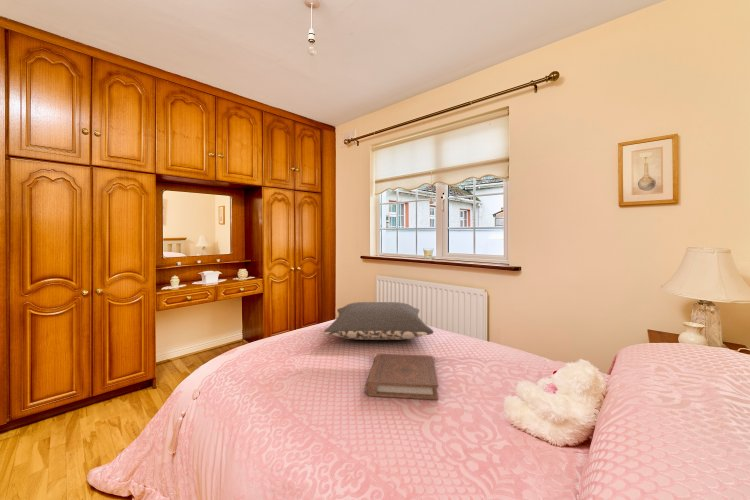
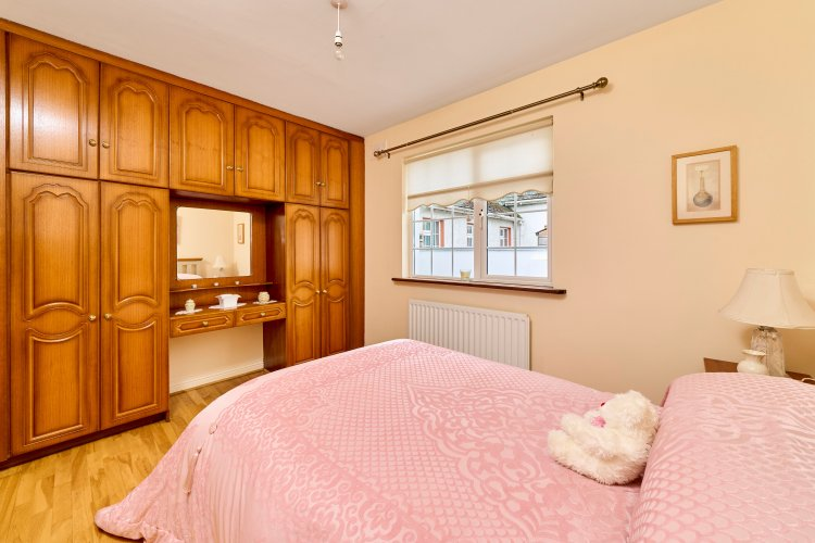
- book [364,353,439,401]
- pillow [323,301,435,341]
